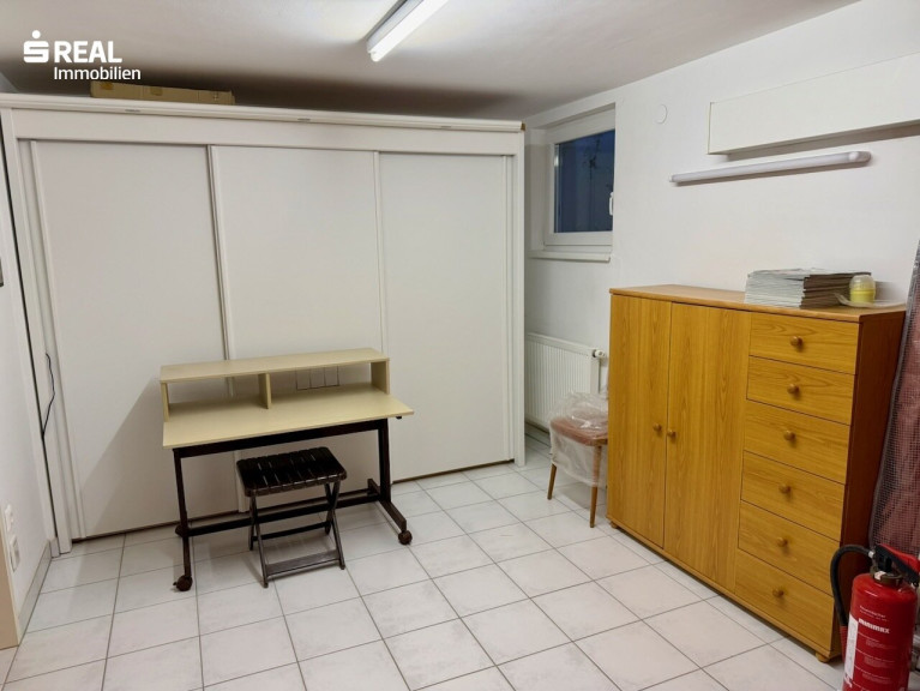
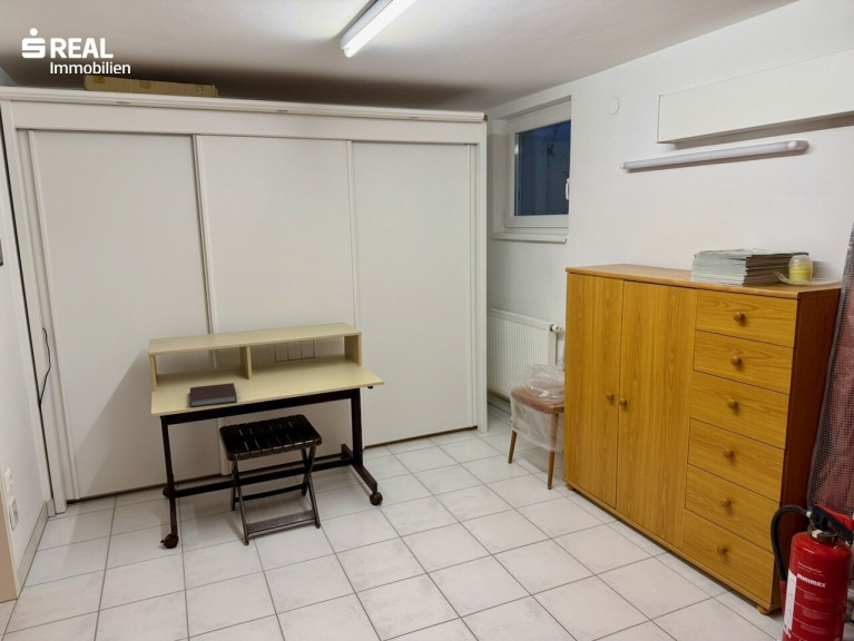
+ notebook [188,382,238,408]
